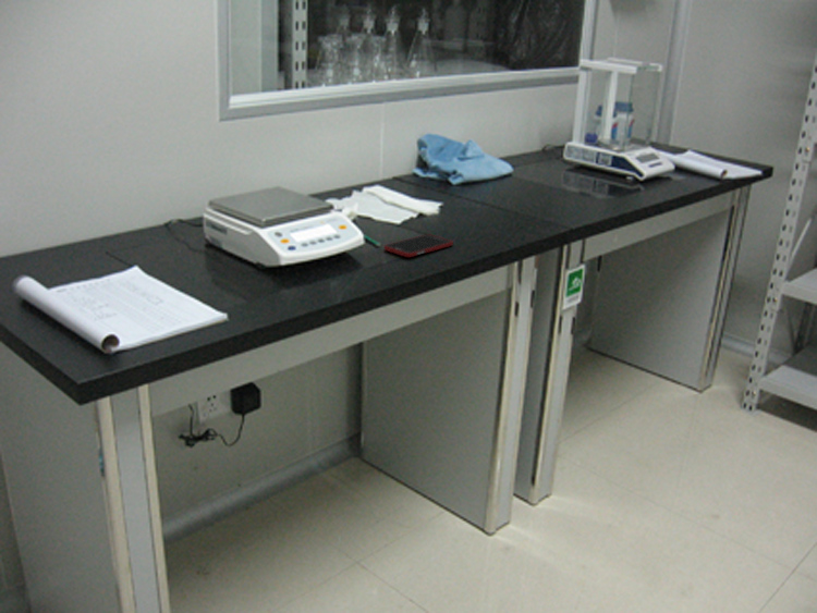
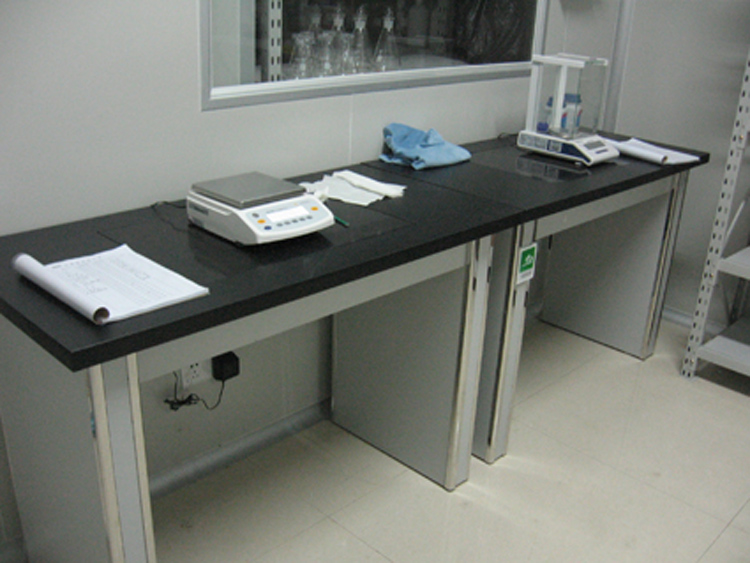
- cell phone [383,233,454,258]
